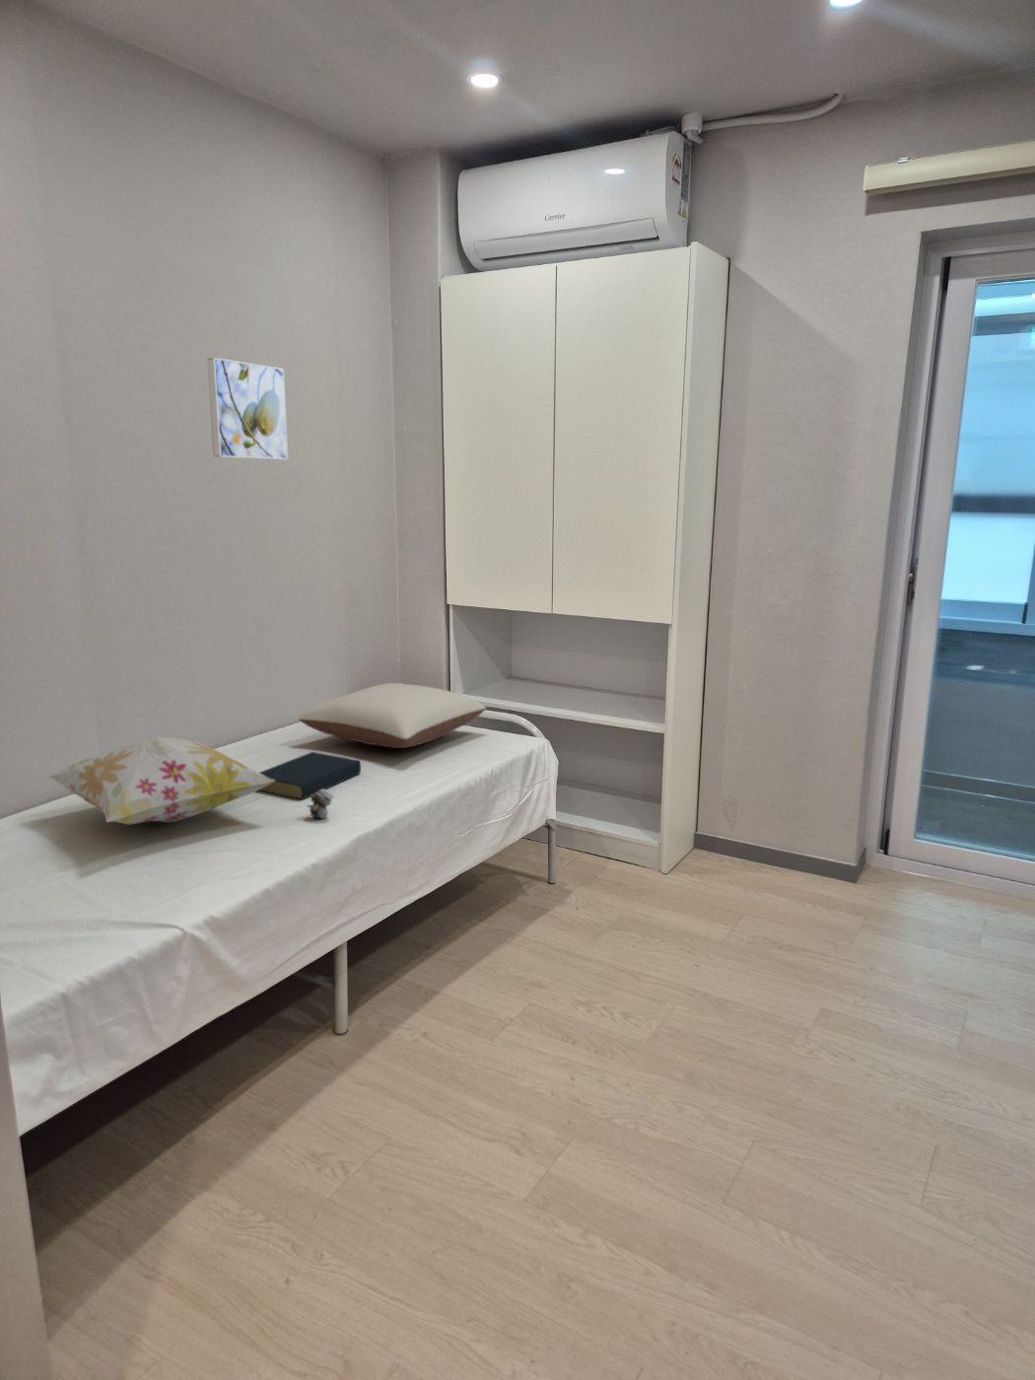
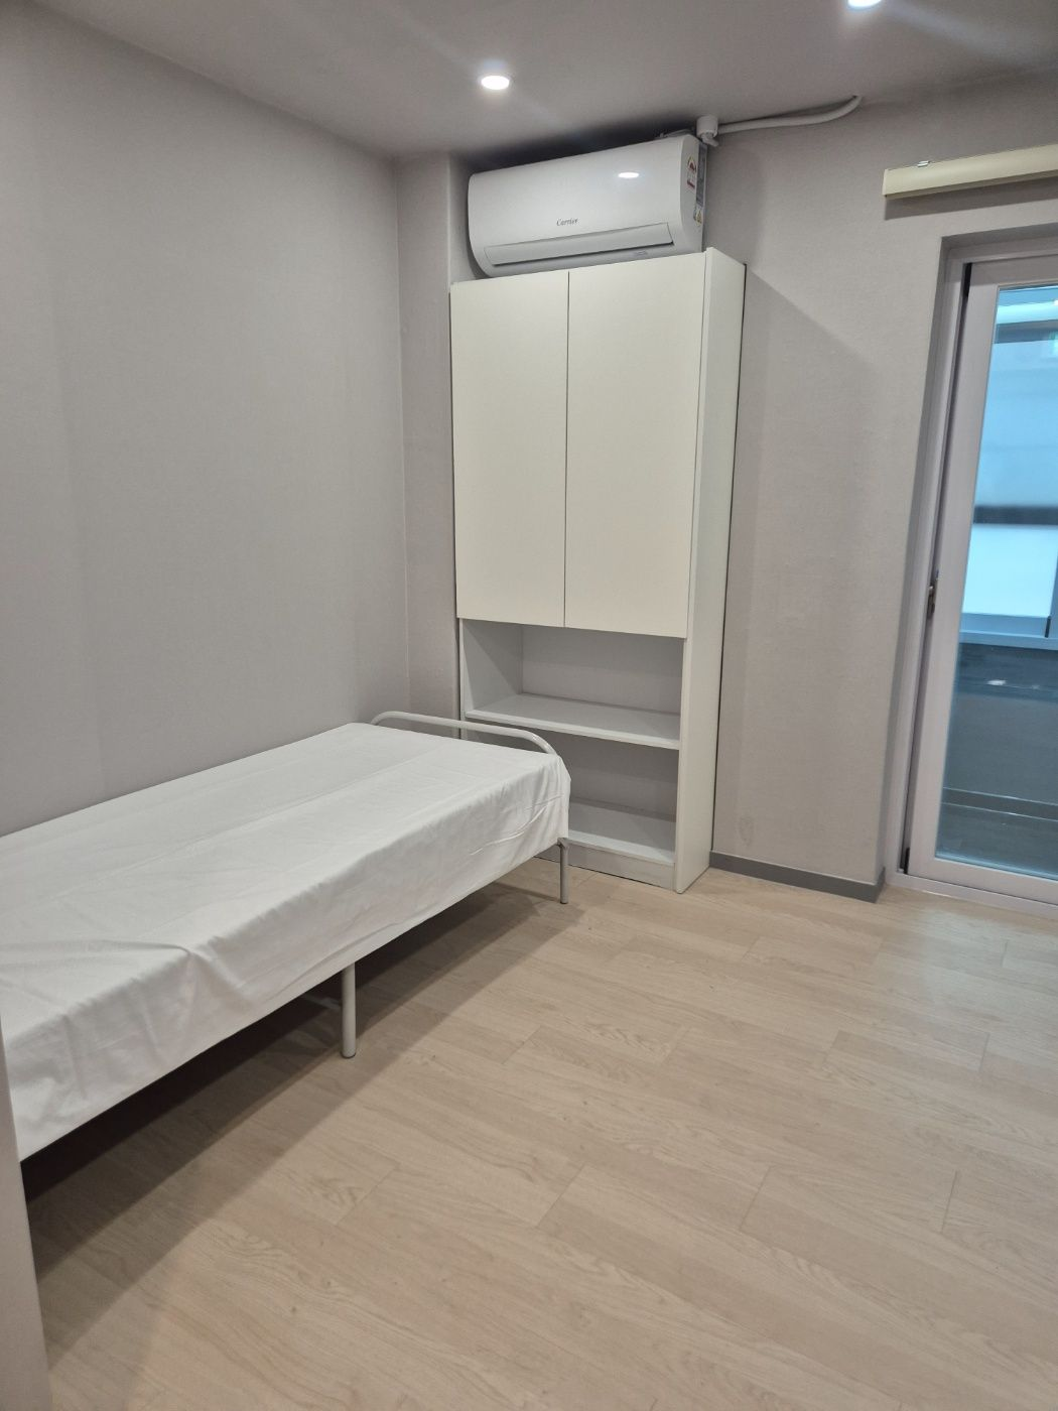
- decorative pillow [46,737,275,826]
- pillow [297,682,487,749]
- teddy bear [307,789,334,820]
- hardback book [259,751,362,801]
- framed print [205,356,289,461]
